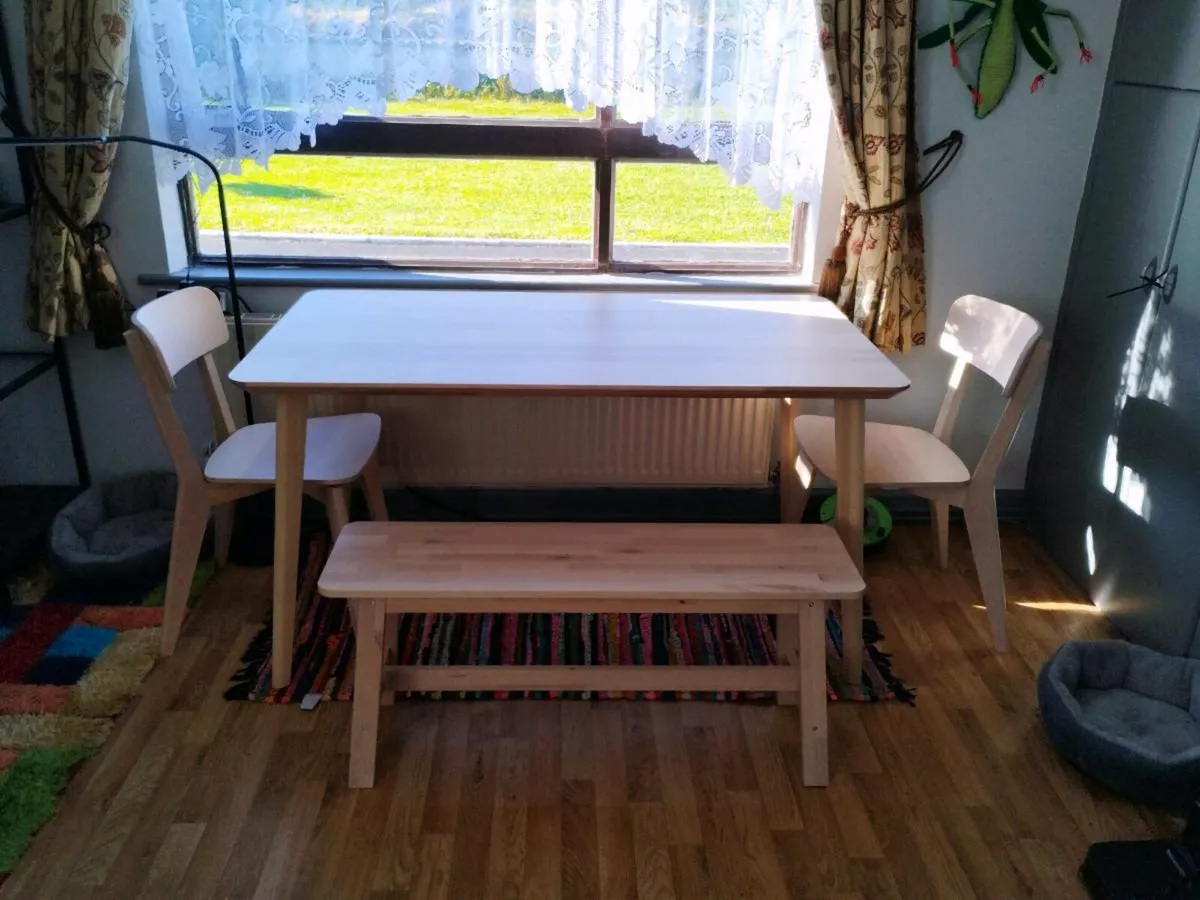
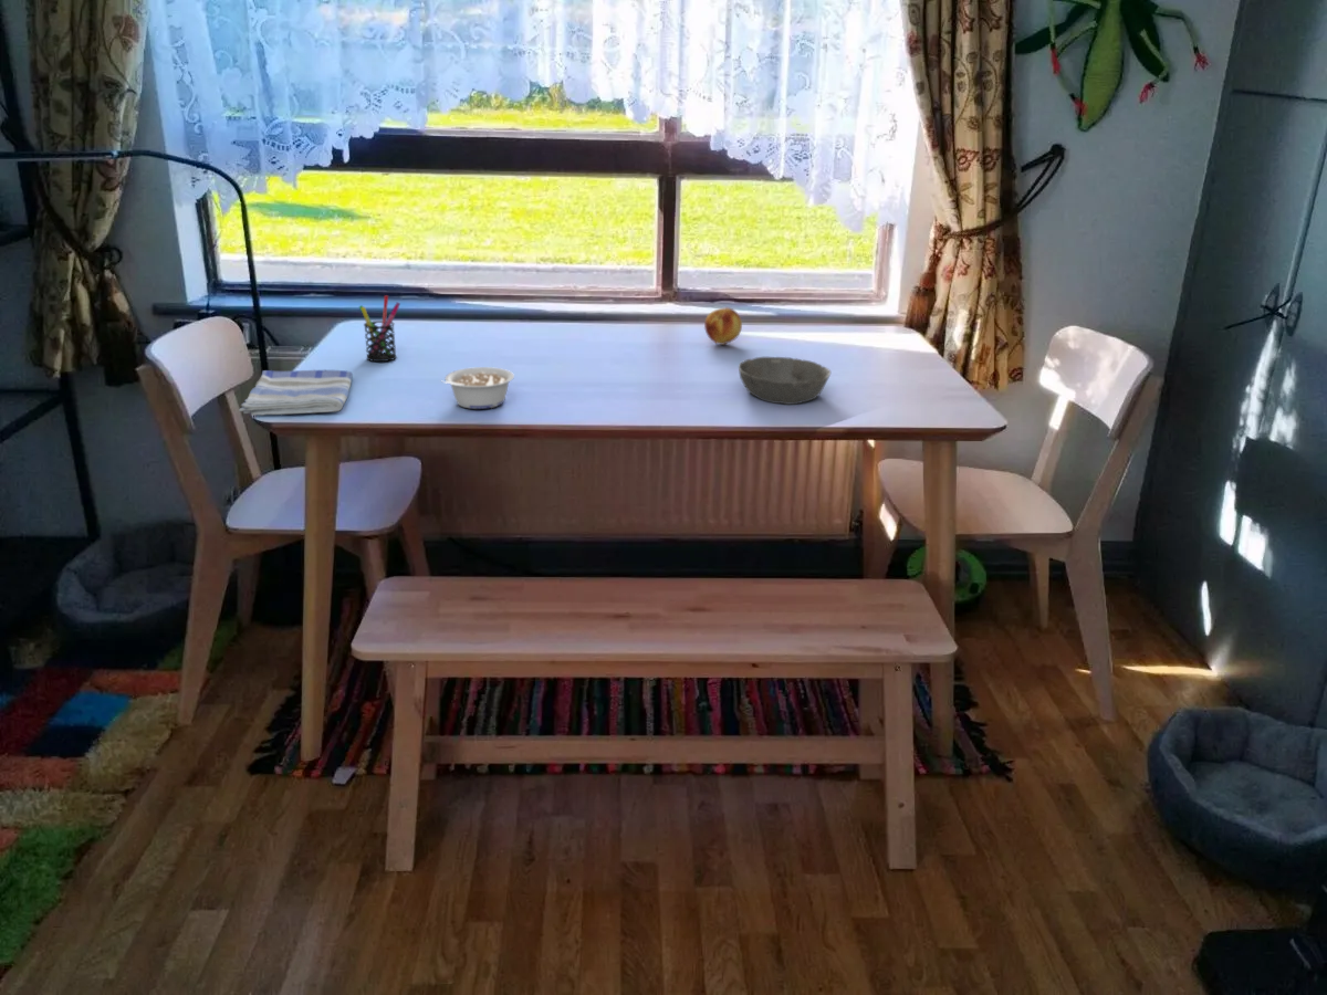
+ legume [439,366,515,410]
+ pen holder [358,294,401,363]
+ fruit [703,306,743,346]
+ dish towel [238,369,354,417]
+ bowl [738,356,832,406]
